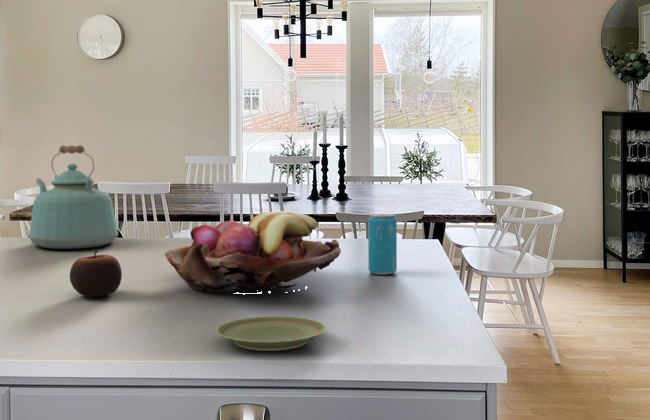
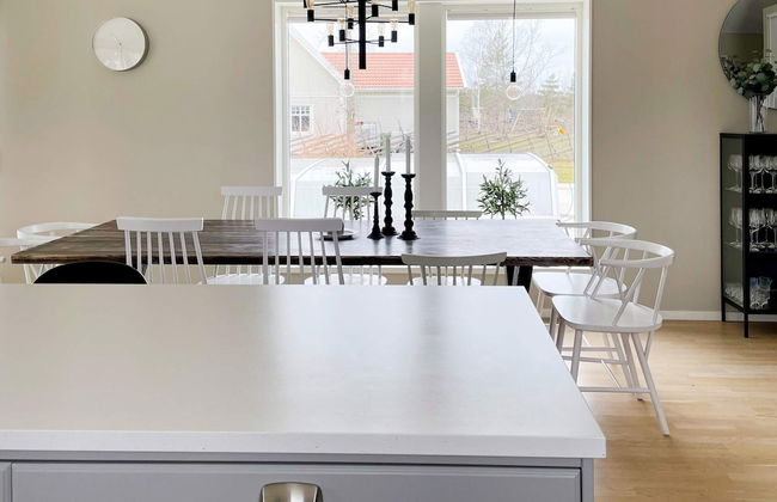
- fruit basket [164,210,342,294]
- plate [215,315,327,352]
- apple [69,250,123,298]
- kettle [28,144,119,250]
- beverage can [367,213,398,275]
